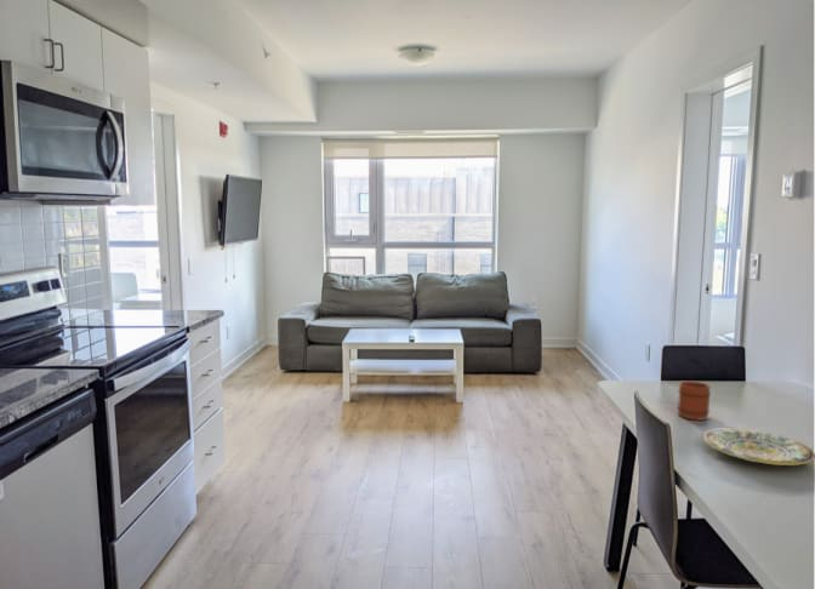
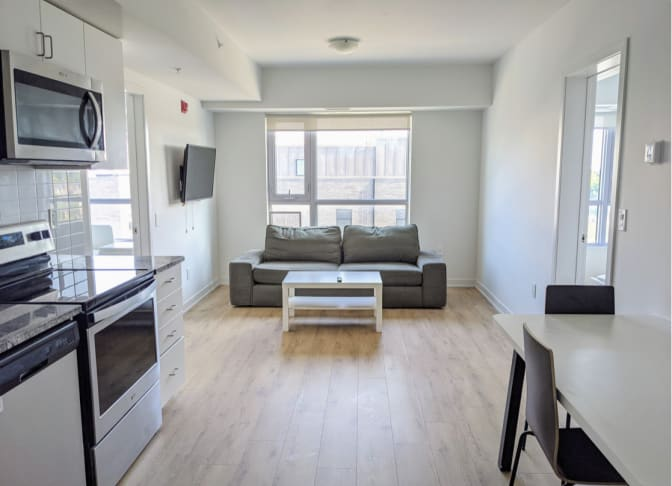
- mug [677,379,712,422]
- plate [702,427,815,467]
